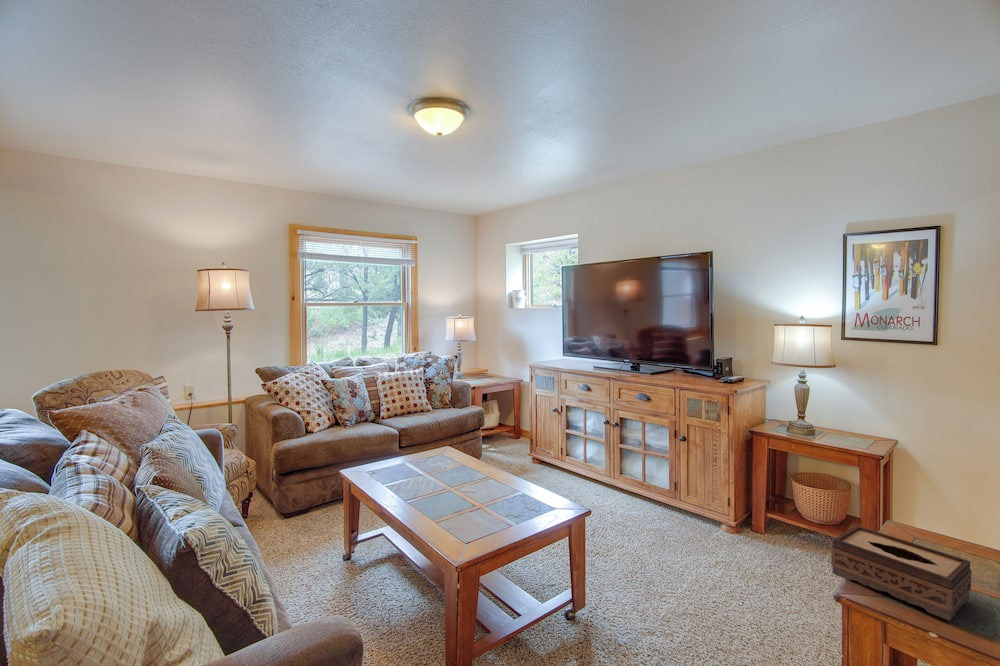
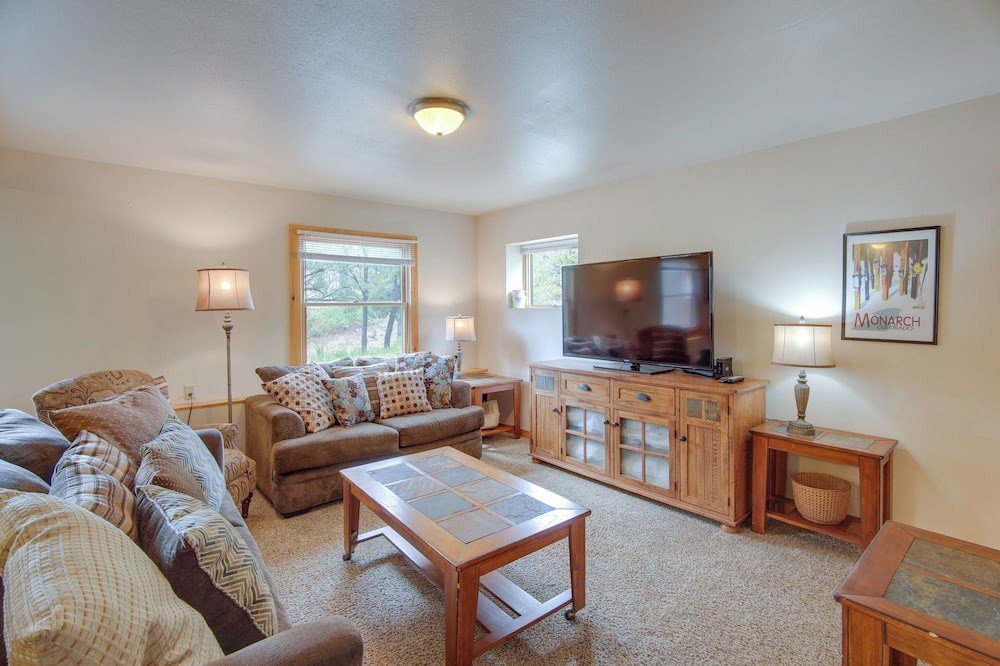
- tissue box [830,525,973,622]
